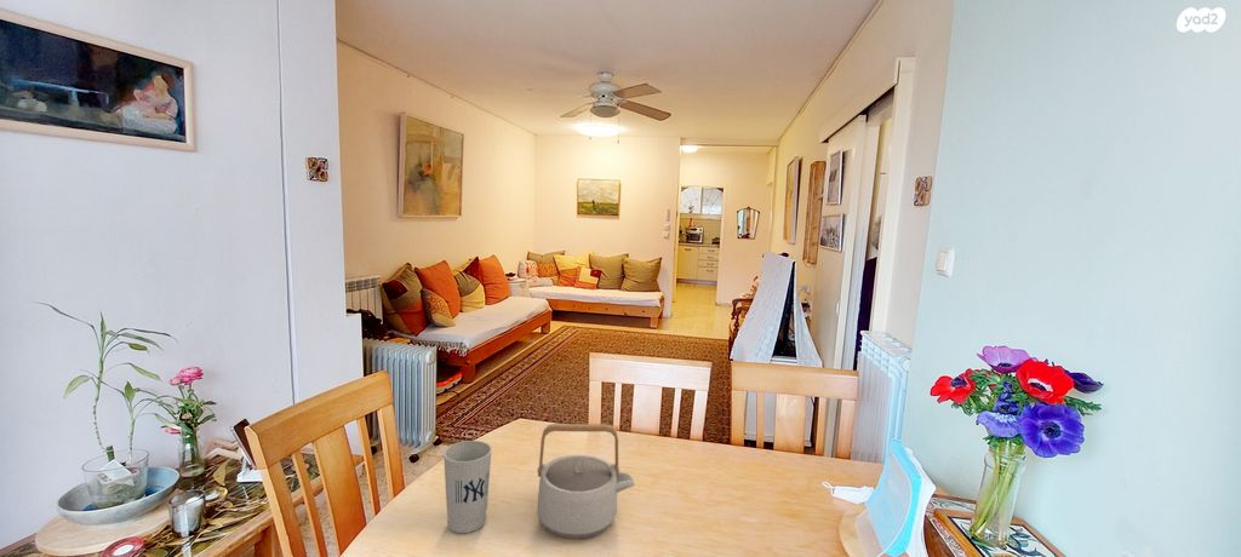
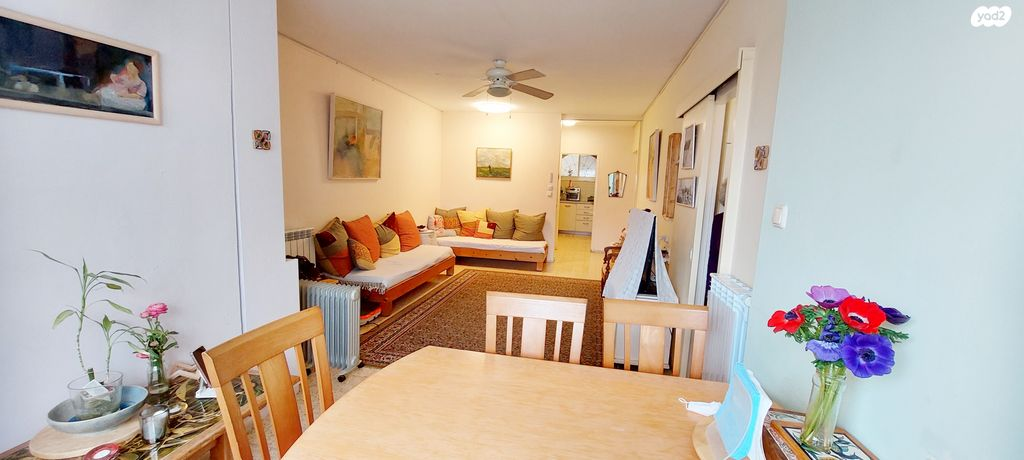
- teapot [536,423,635,540]
- cup [442,440,493,534]
